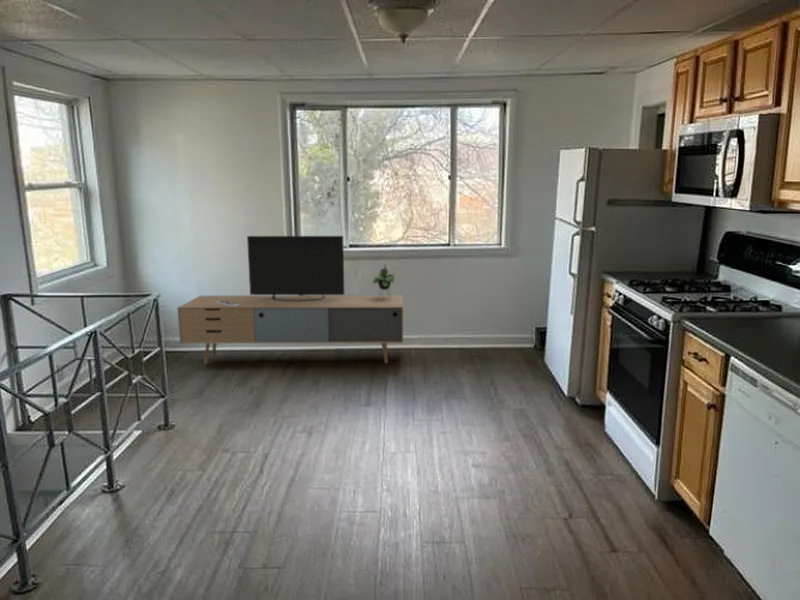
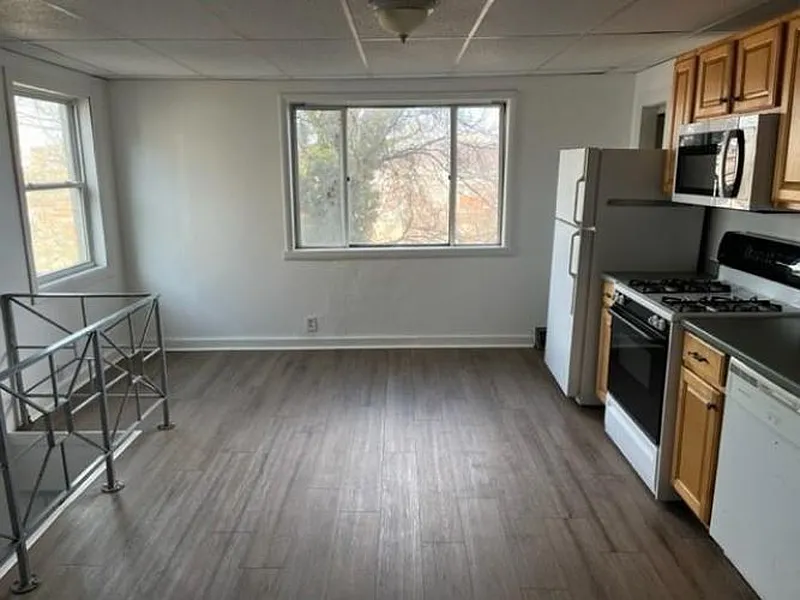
- media console [176,235,404,365]
